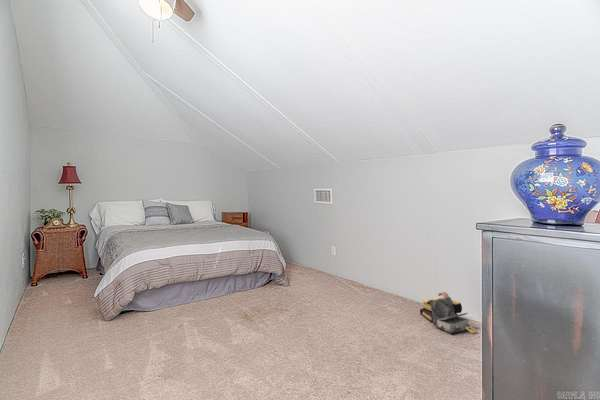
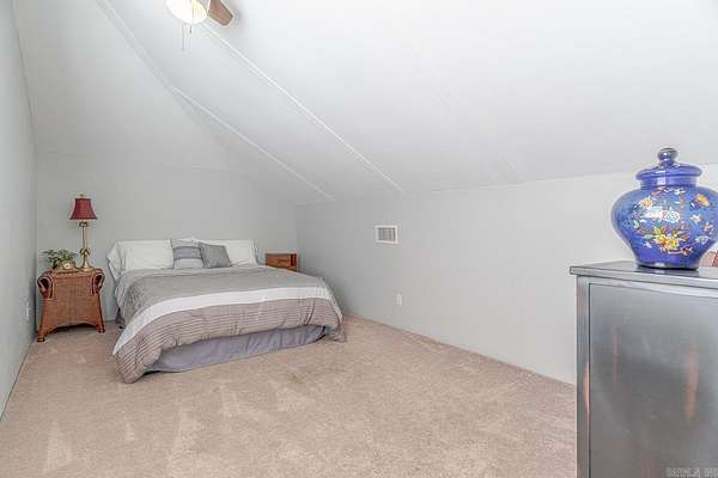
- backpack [419,291,478,334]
